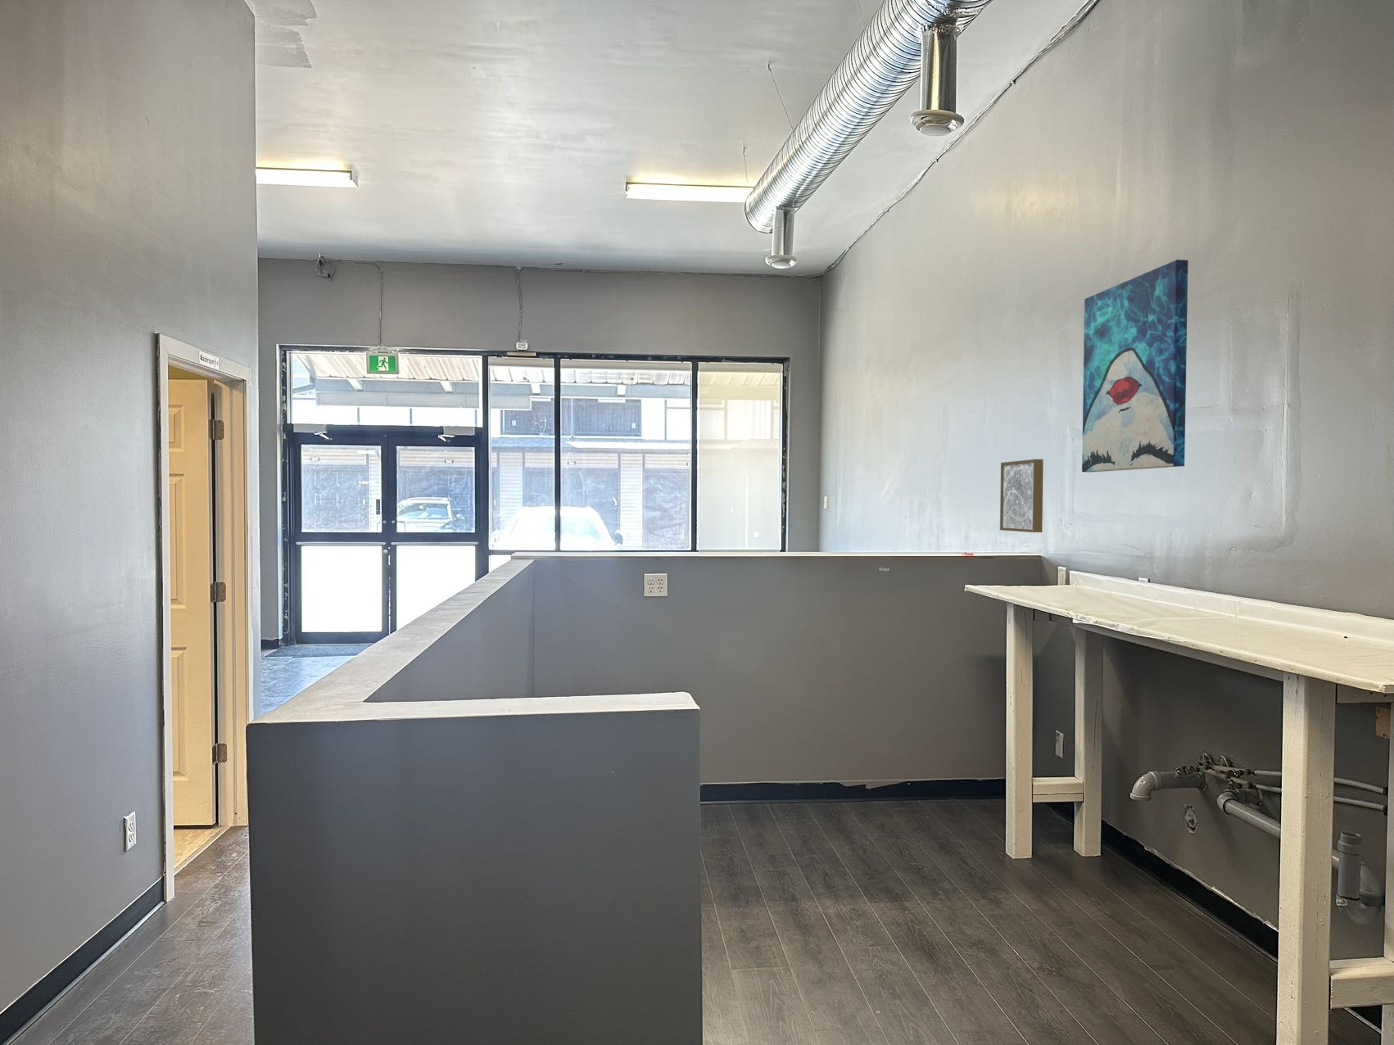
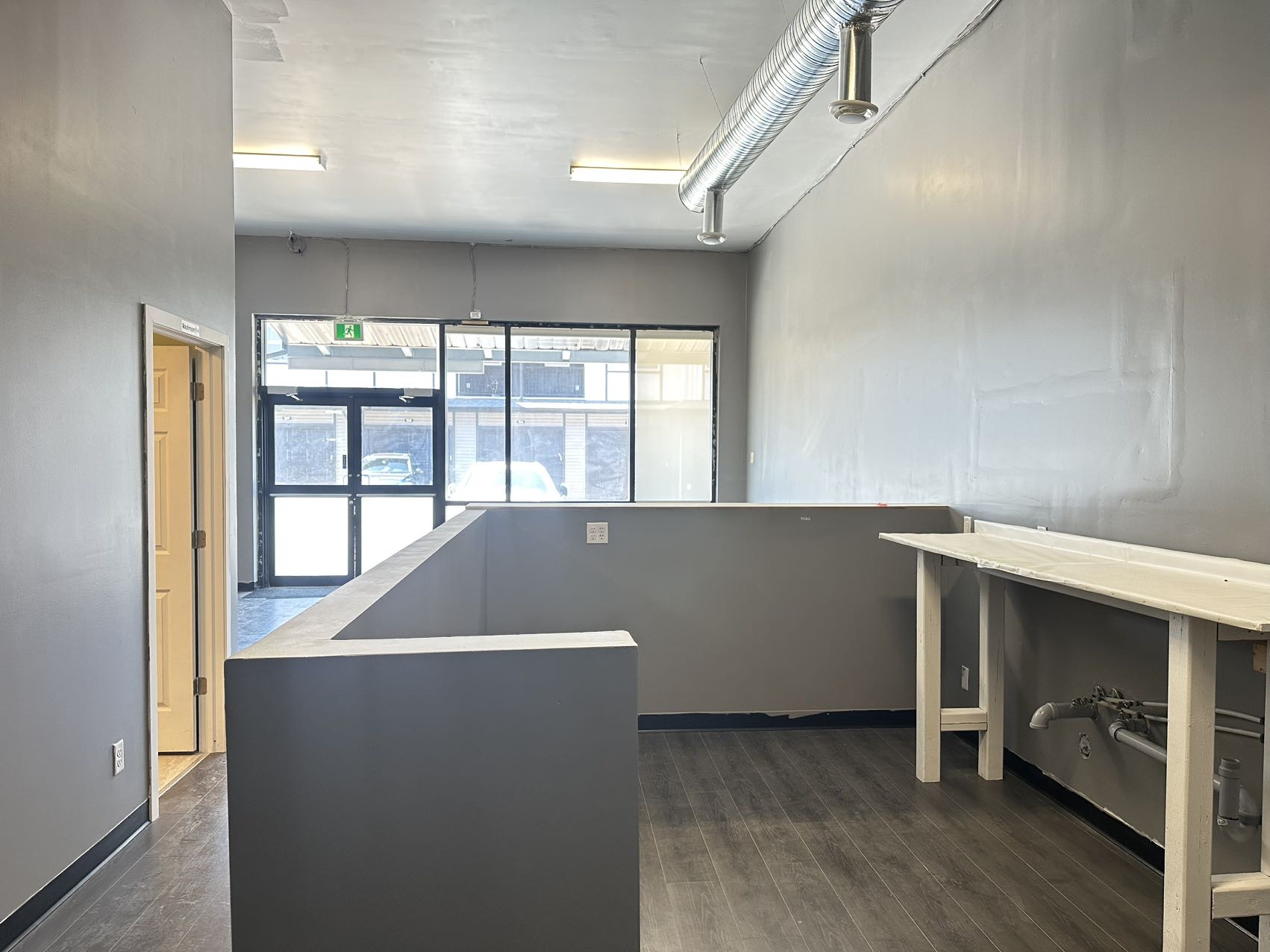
- wall art [999,459,1044,533]
- wall art [1081,259,1189,473]
